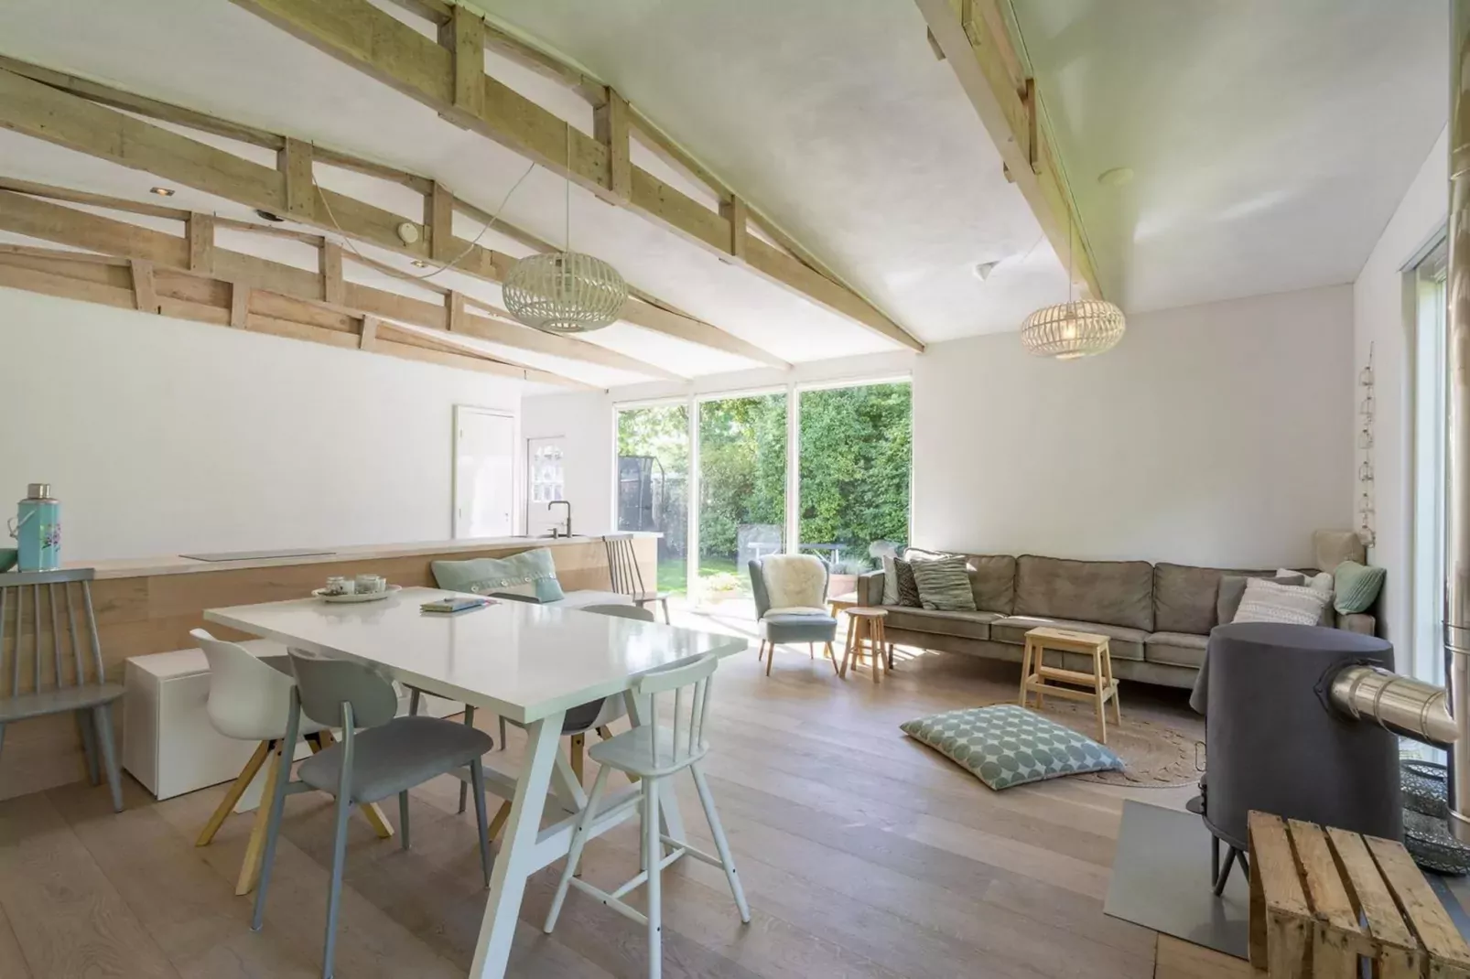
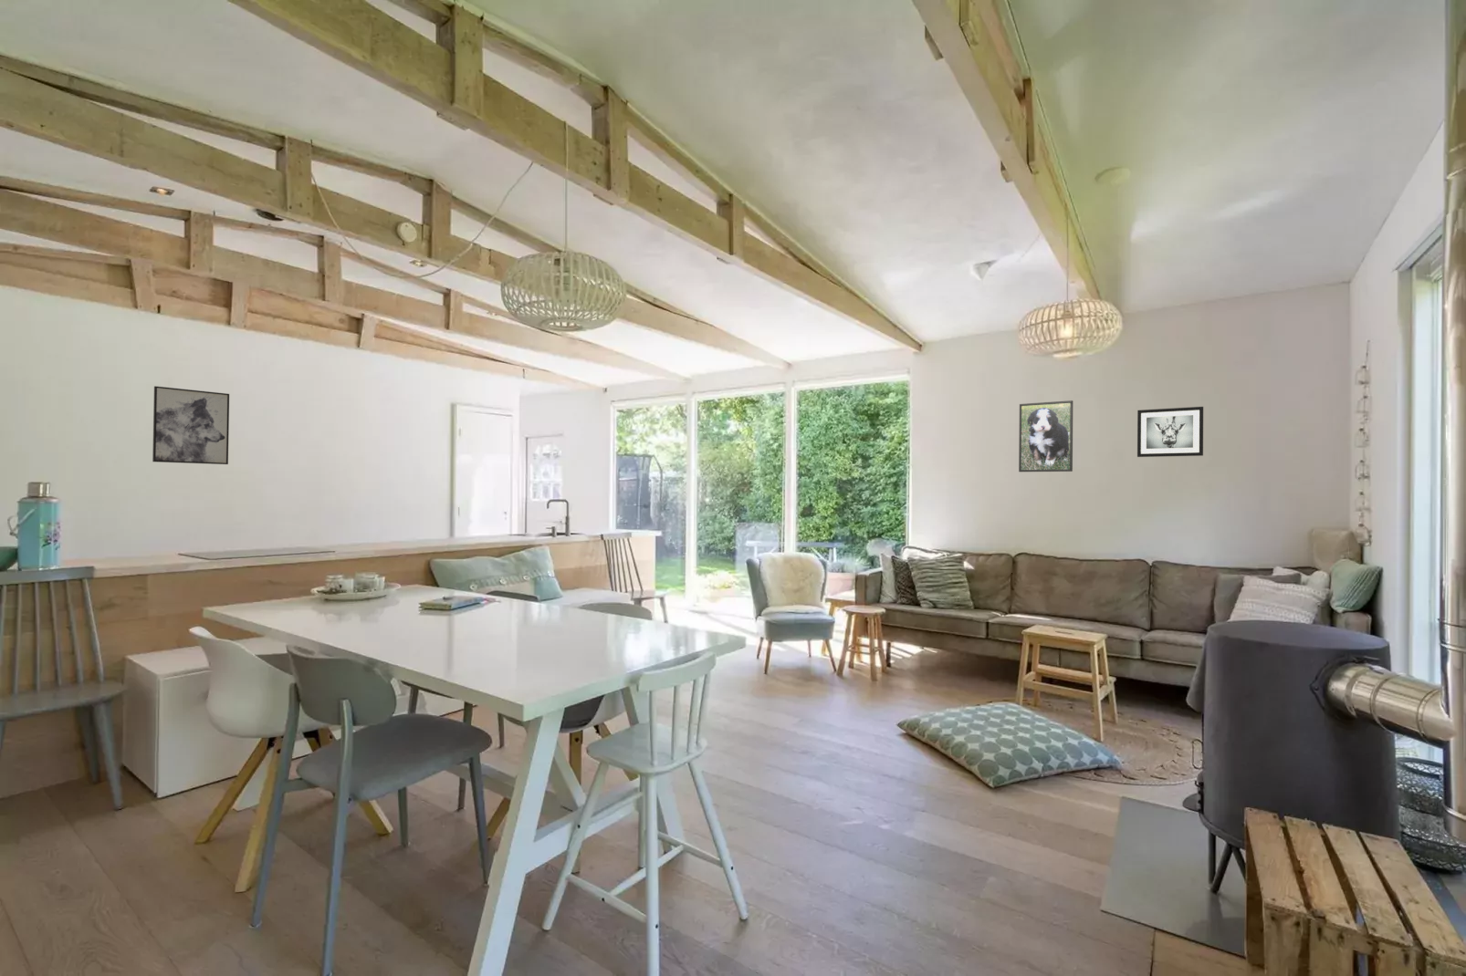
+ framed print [1018,400,1074,473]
+ wall art [152,385,230,465]
+ wall art [1137,406,1204,457]
